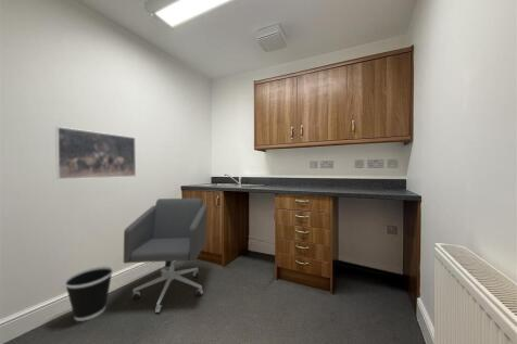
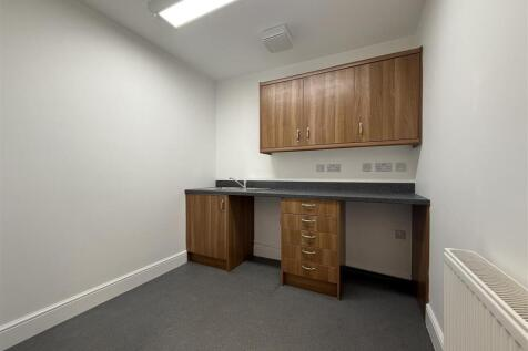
- office chair [123,198,209,314]
- wastebasket [63,265,114,322]
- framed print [54,126,137,180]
